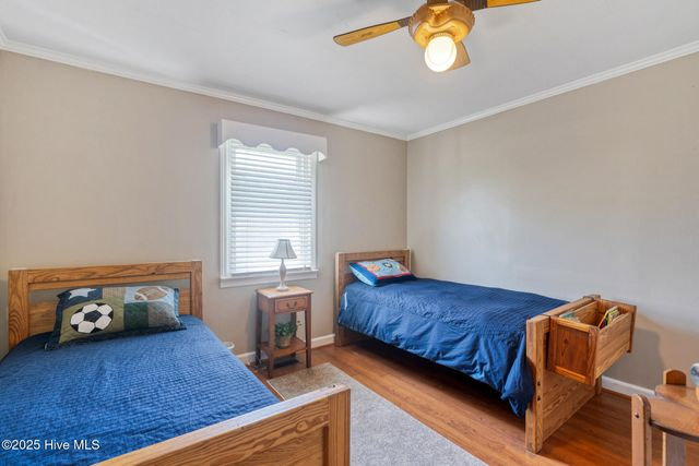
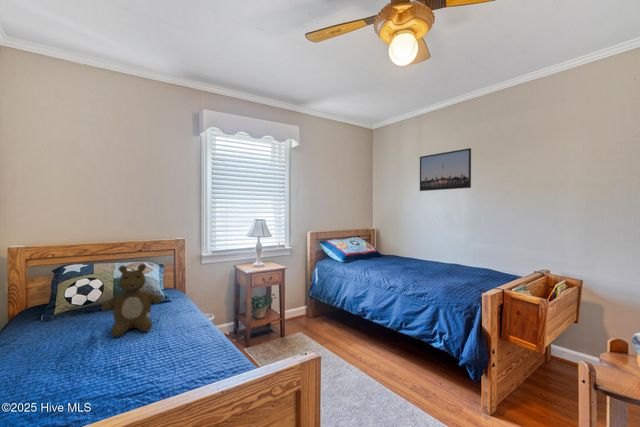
+ teddy bear [100,263,162,338]
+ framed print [419,147,472,192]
